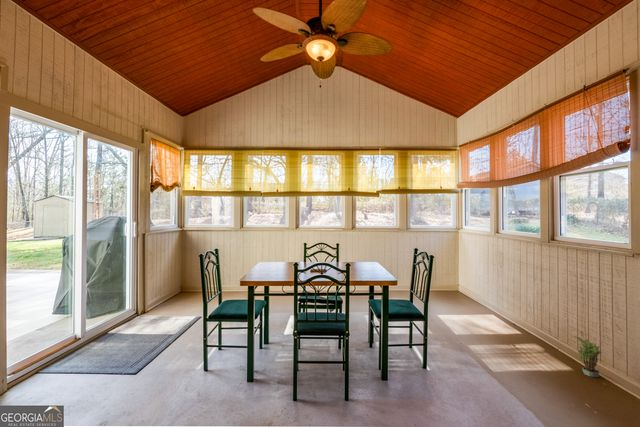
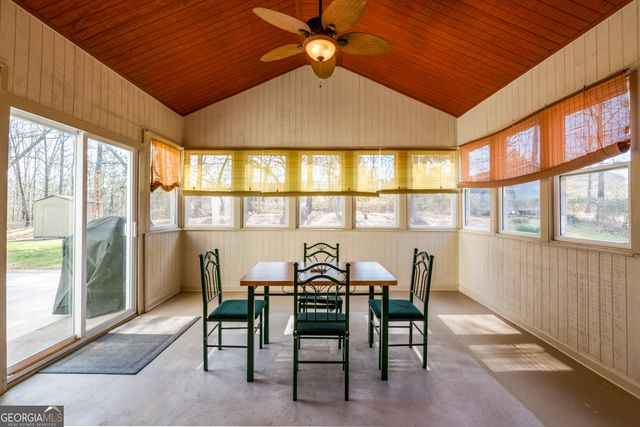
- potted plant [572,334,603,378]
